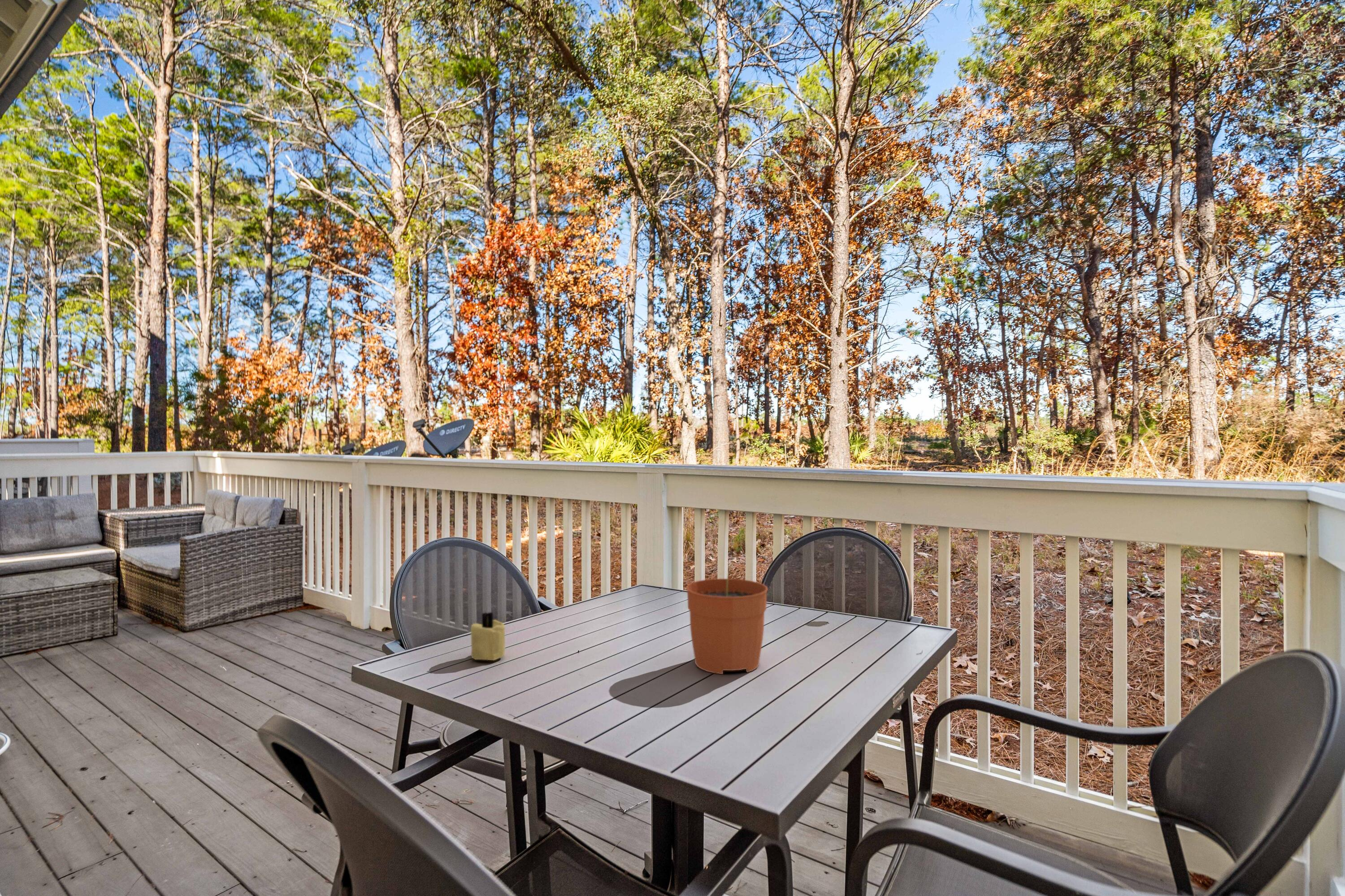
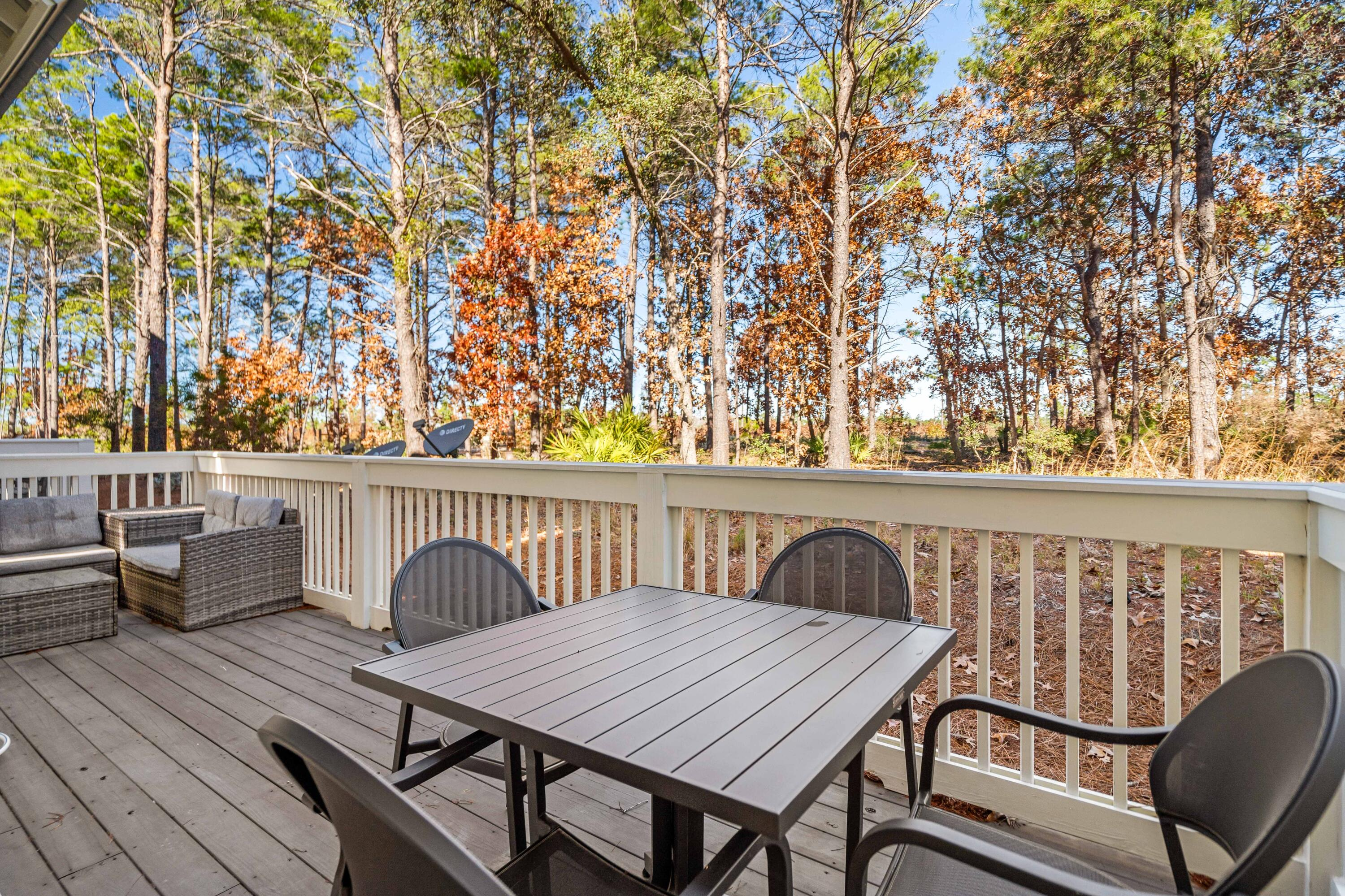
- candle [470,611,506,661]
- plant pot [686,546,768,675]
